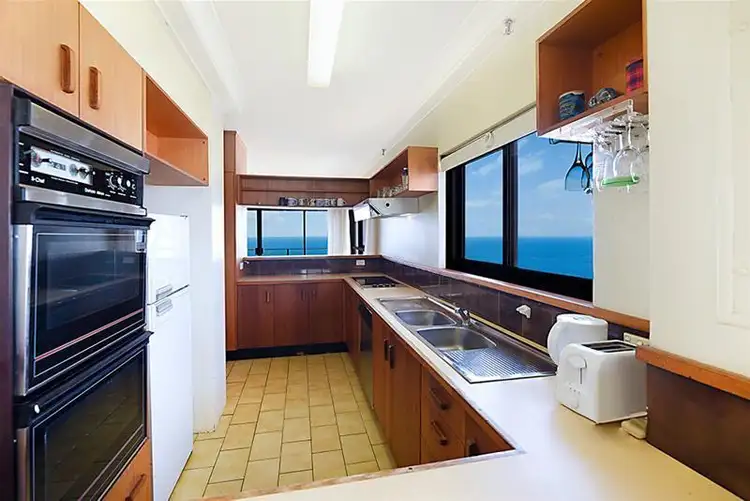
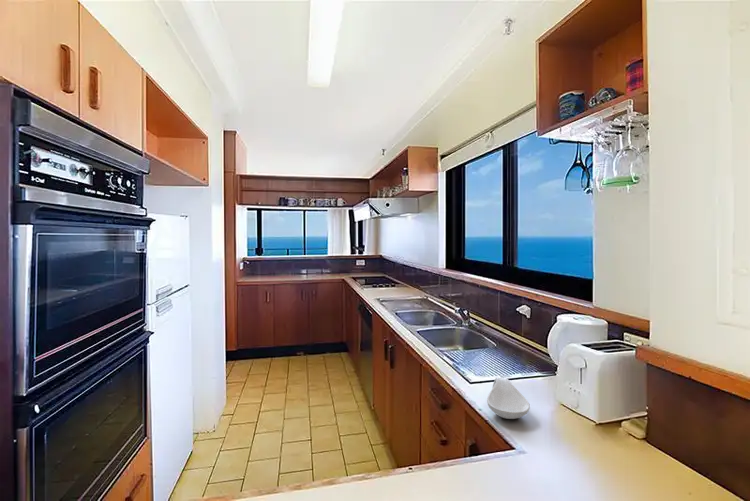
+ spoon rest [486,376,531,420]
